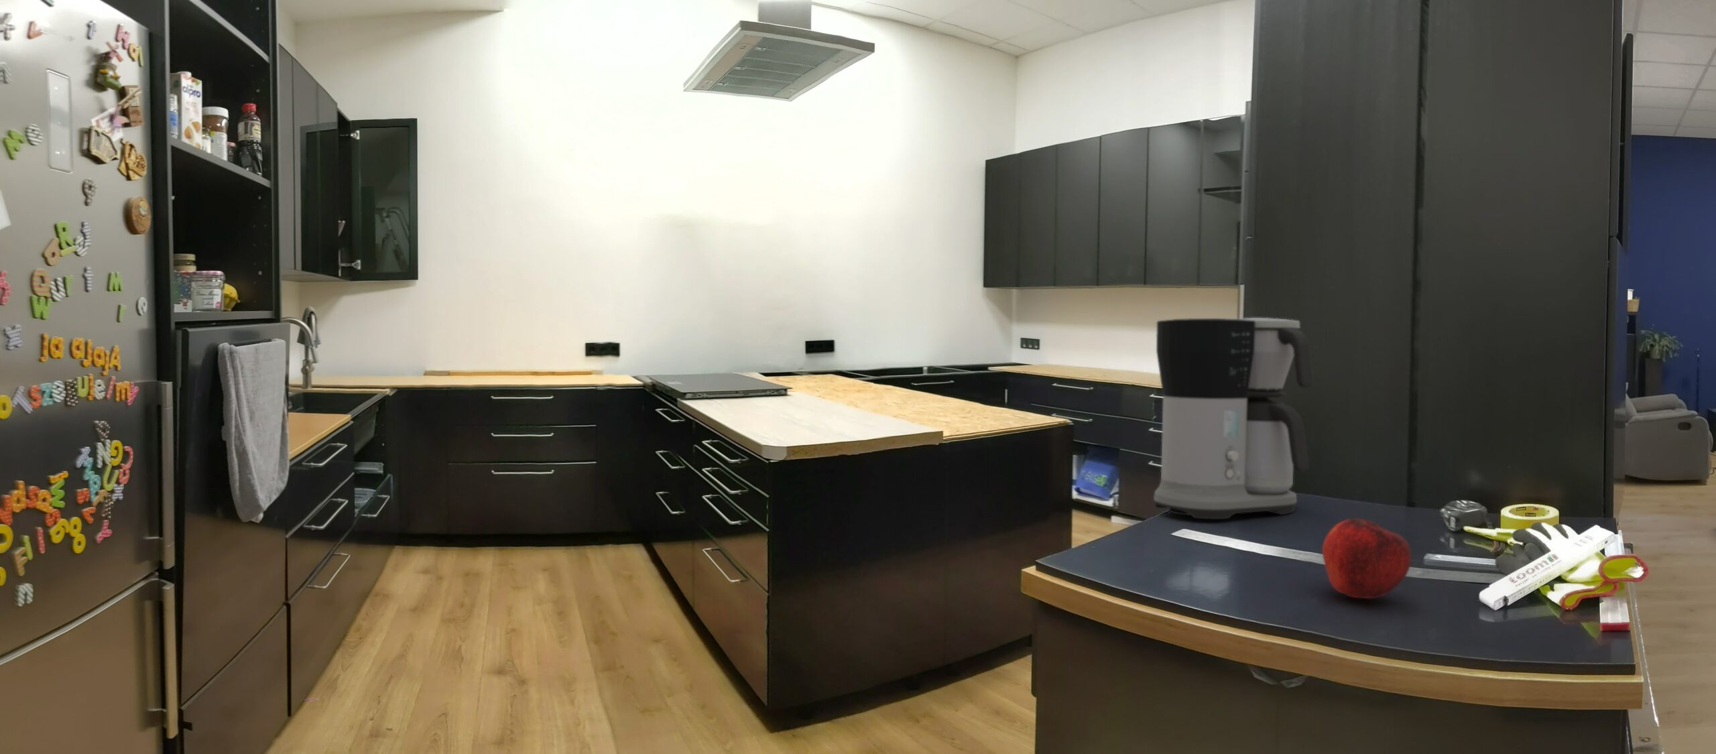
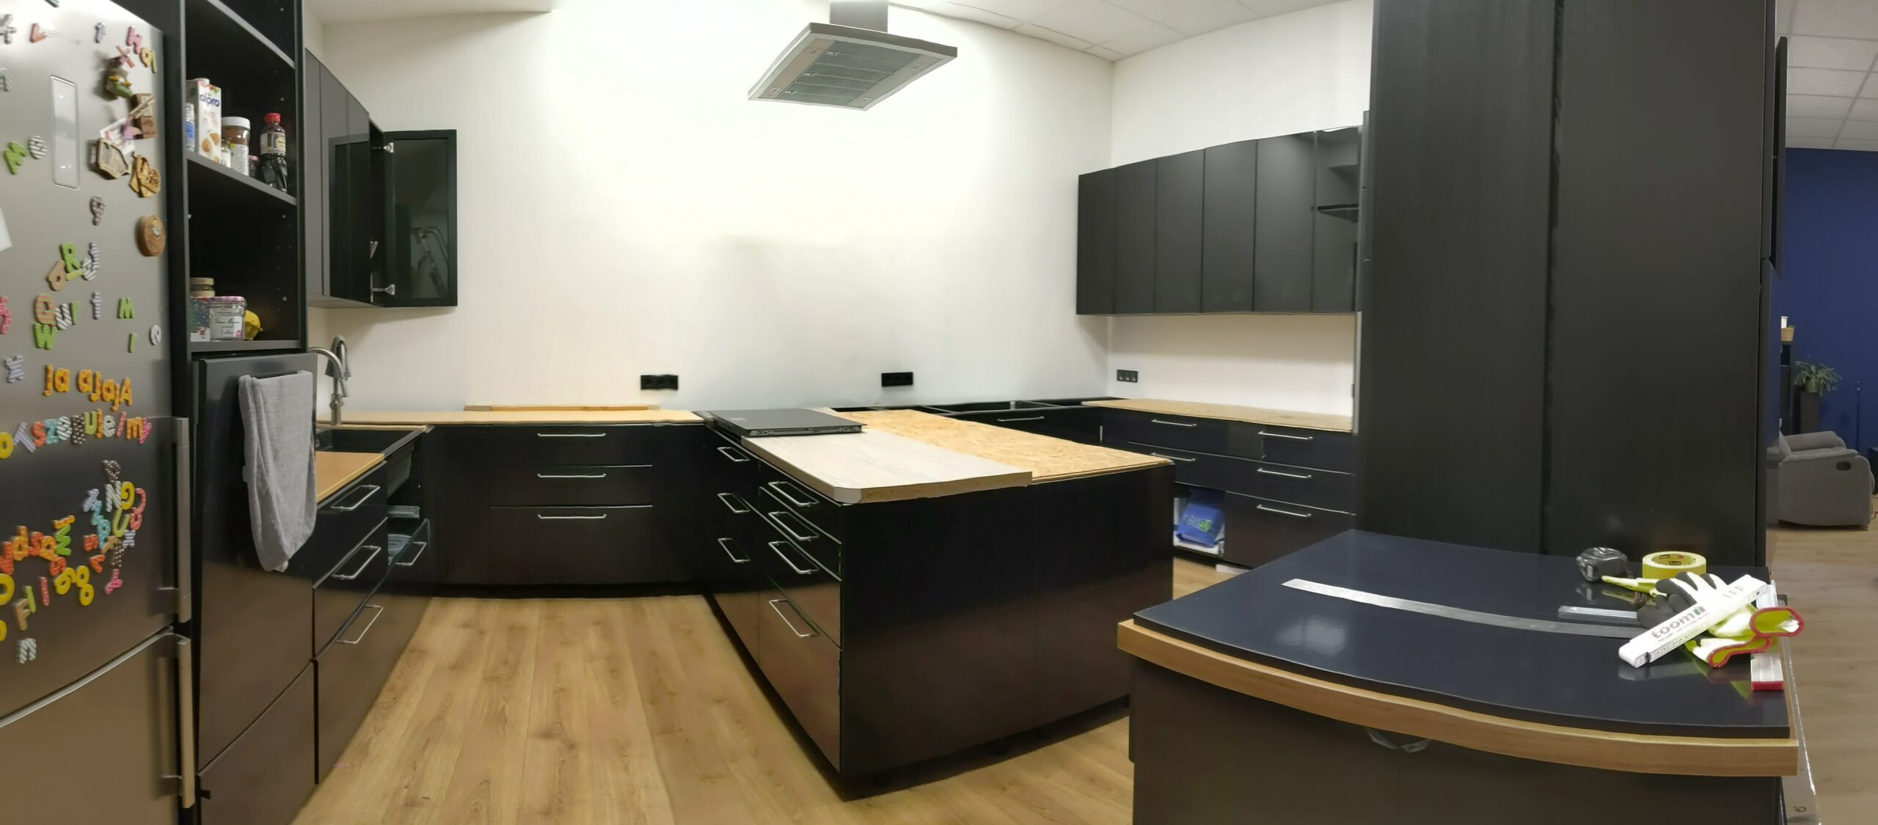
- coffee maker [1152,317,1313,520]
- apple [1322,518,1412,600]
